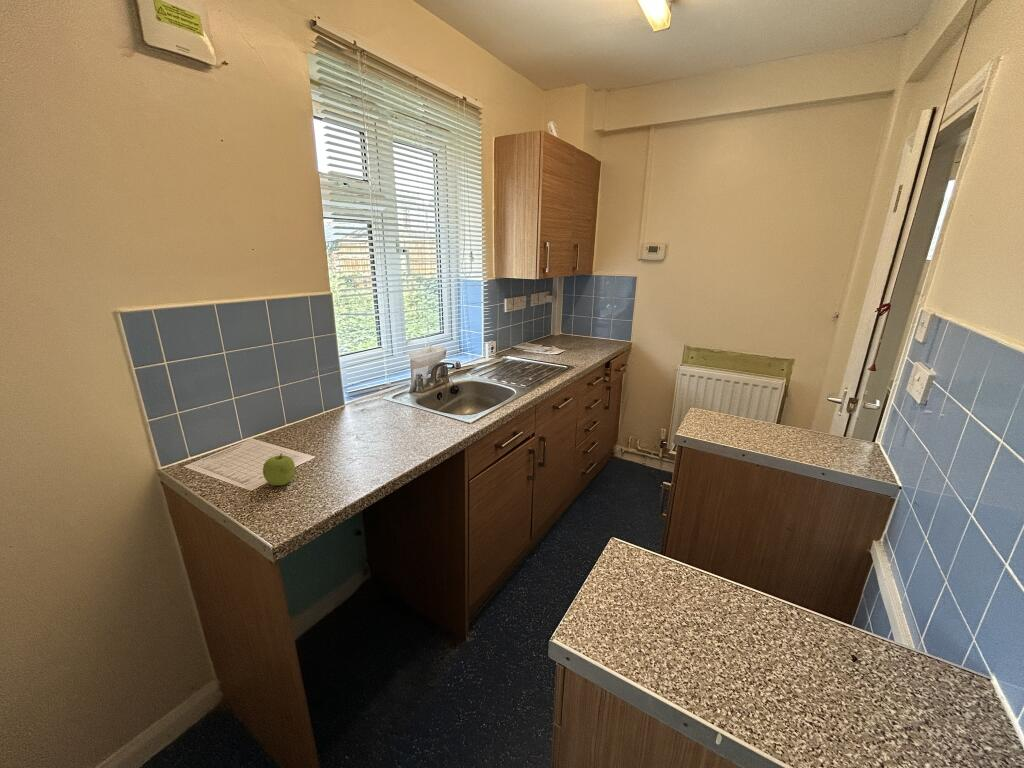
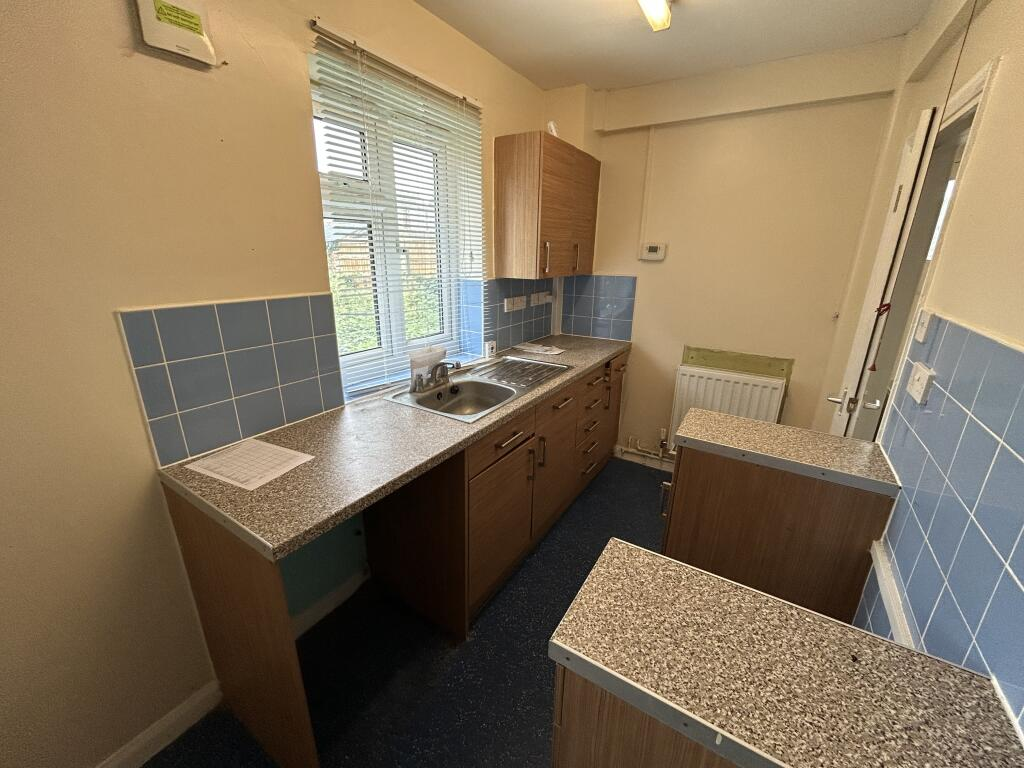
- fruit [262,452,296,487]
